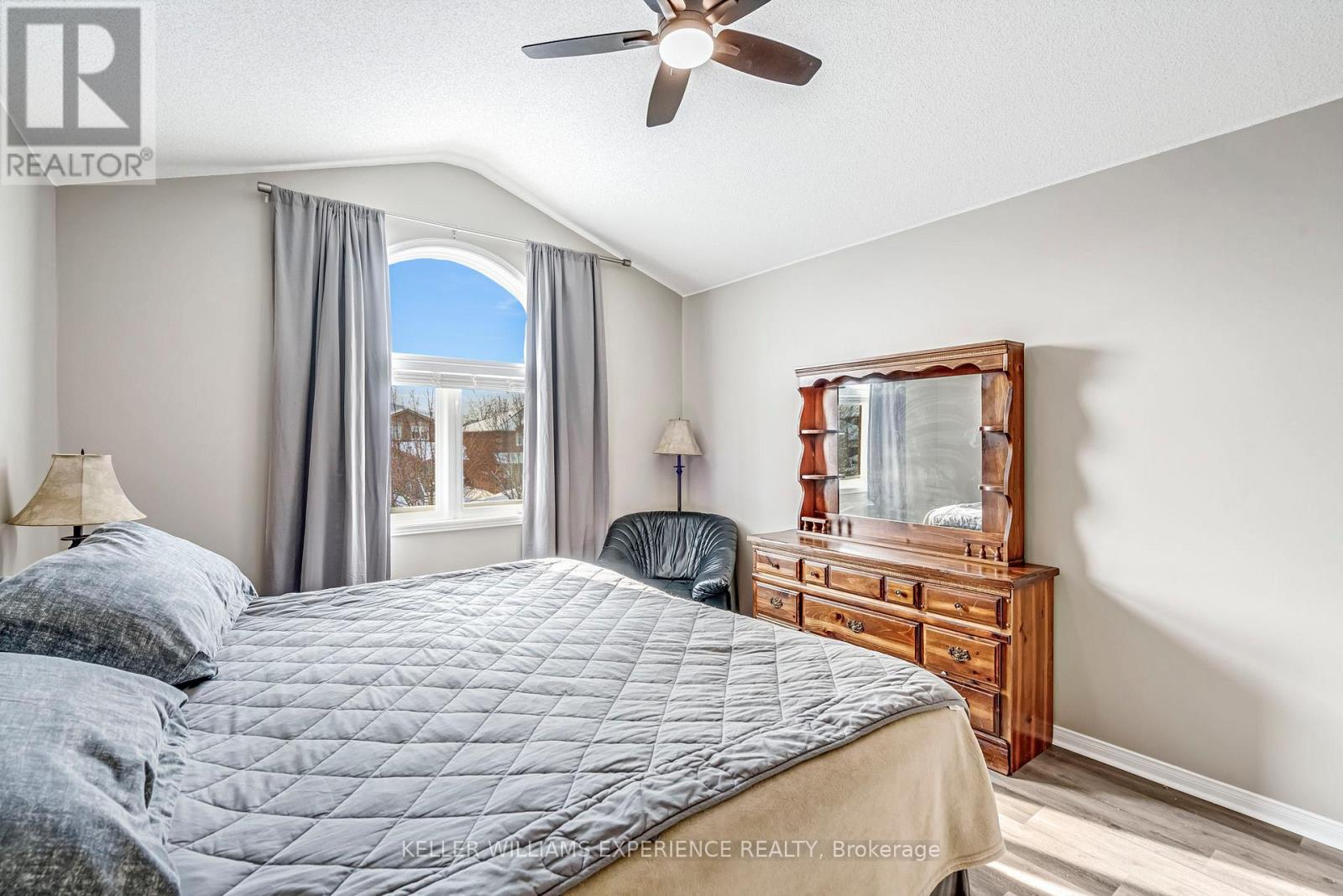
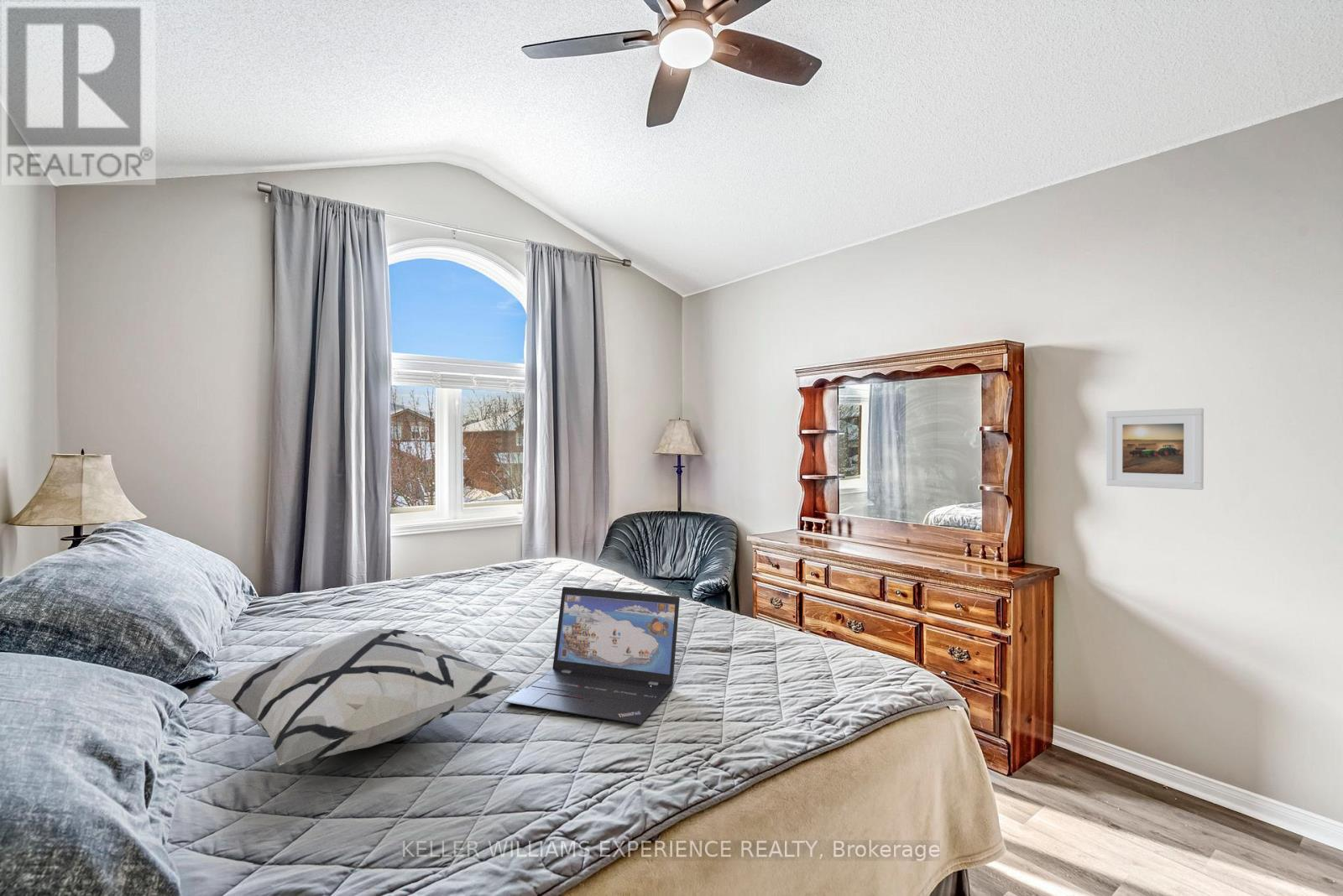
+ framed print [1105,407,1205,491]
+ laptop [503,586,681,725]
+ decorative pillow [204,628,515,766]
